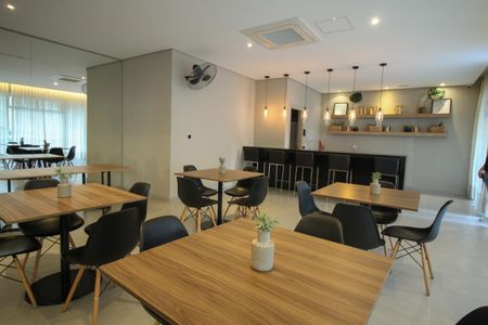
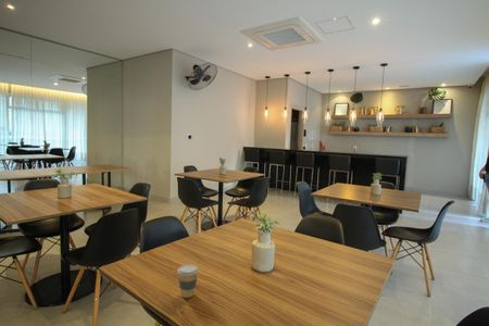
+ coffee cup [177,263,199,299]
